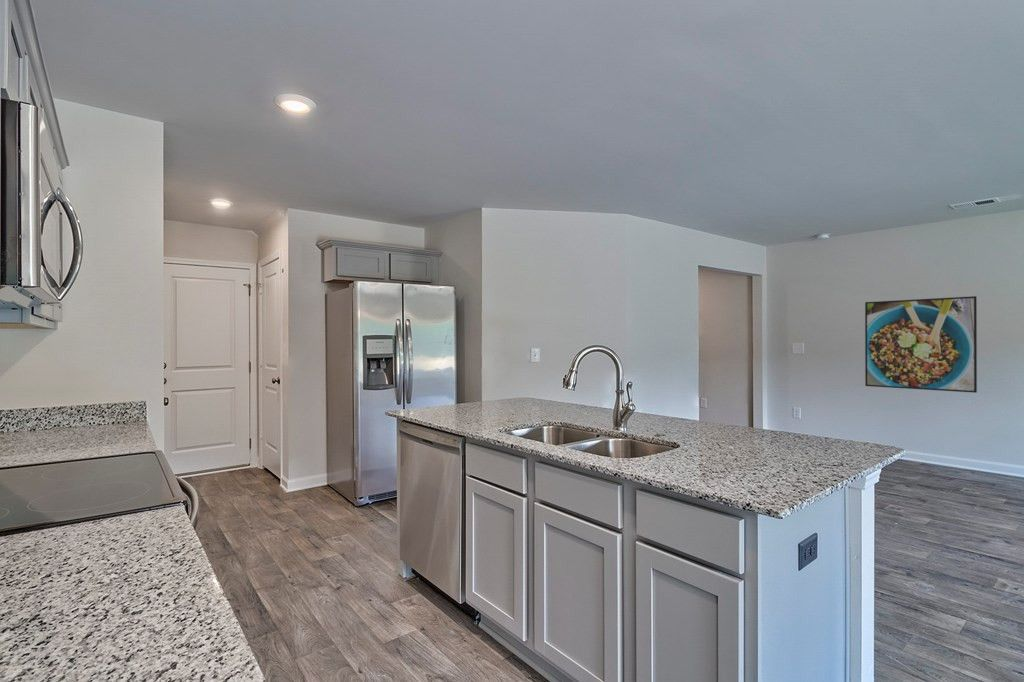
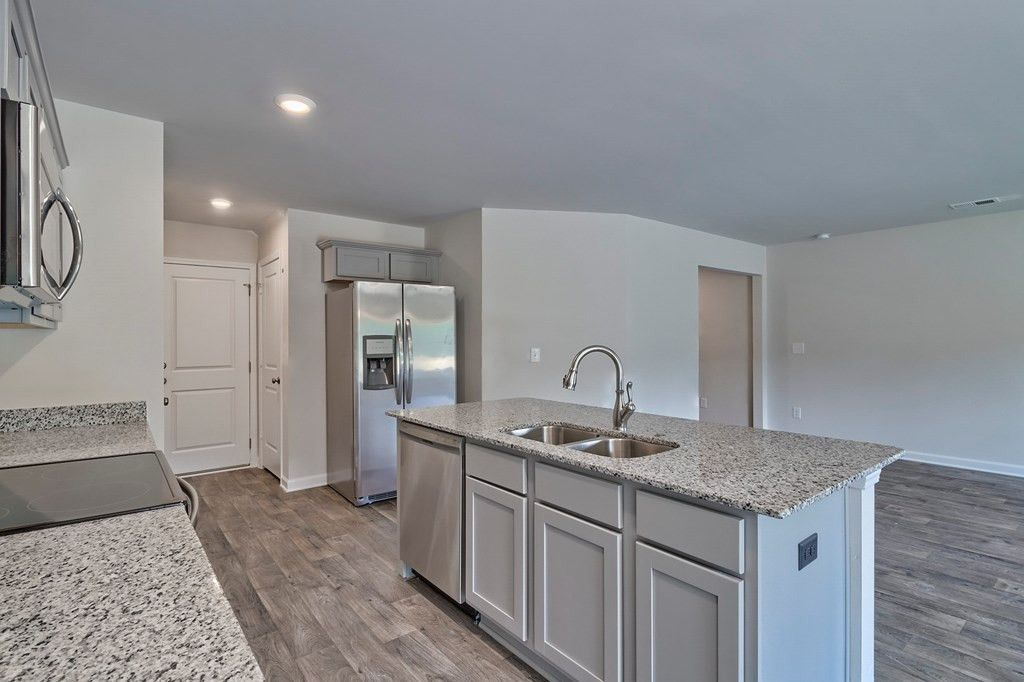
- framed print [864,295,978,394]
